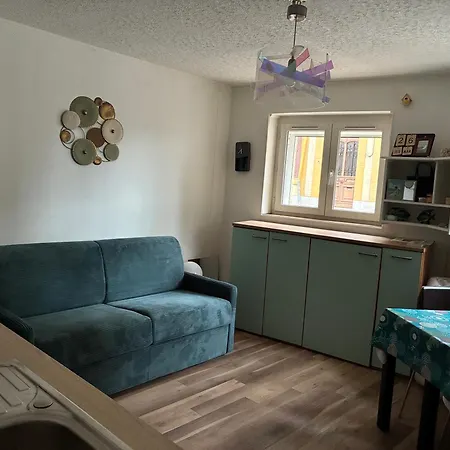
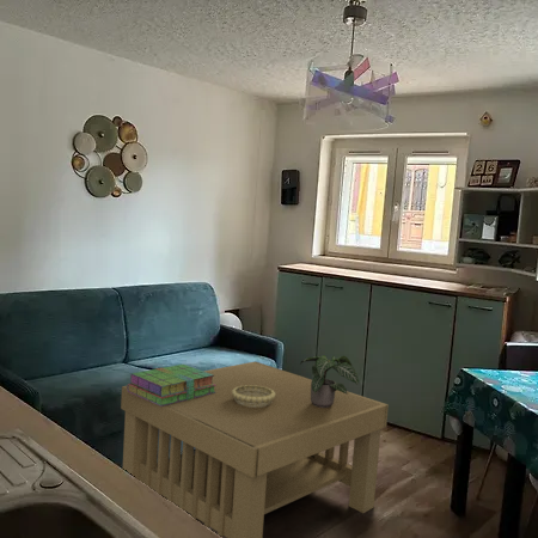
+ coffee table [120,360,390,538]
+ potted plant [299,354,360,408]
+ stack of books [127,363,216,406]
+ decorative bowl [232,385,276,408]
